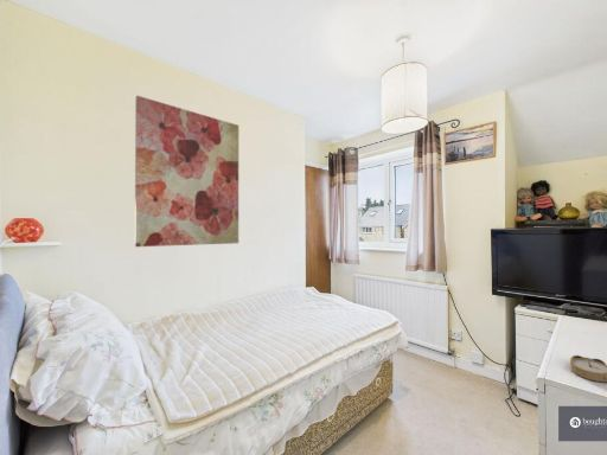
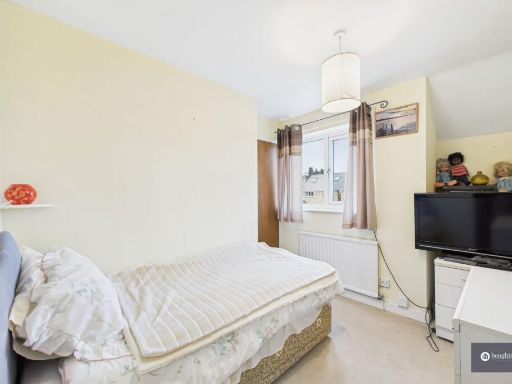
- wall art [134,95,239,248]
- alarm clock [569,354,607,383]
